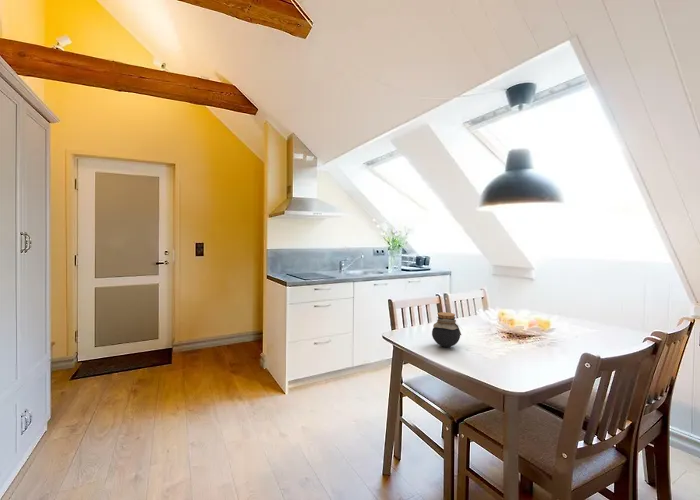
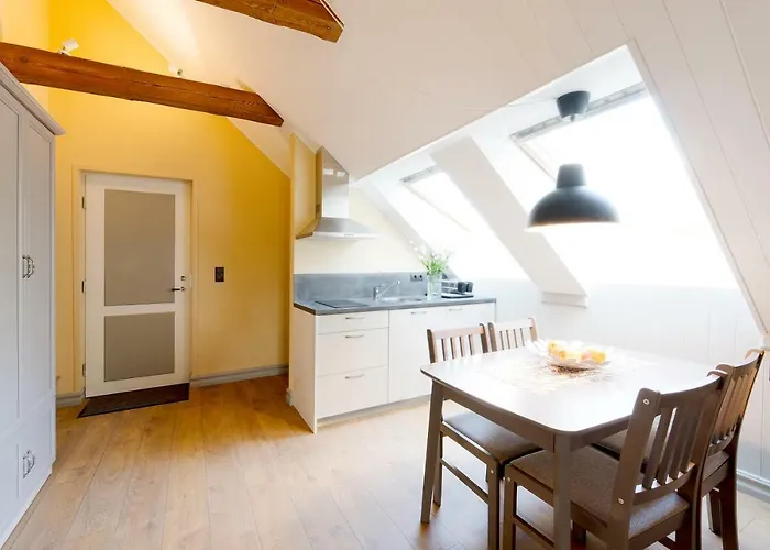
- jar [431,311,462,348]
